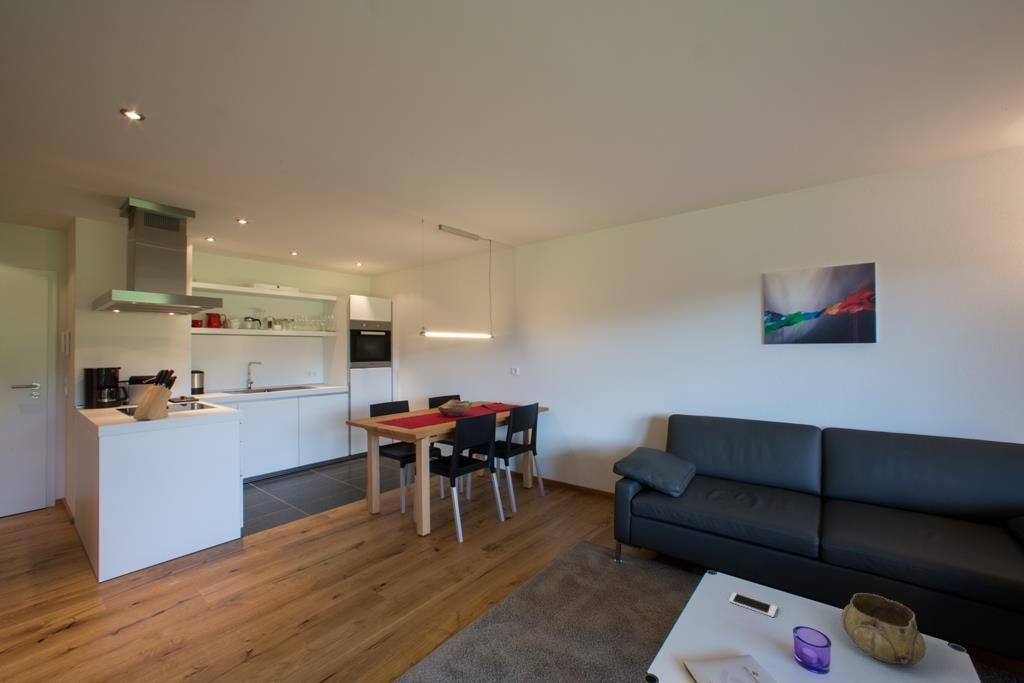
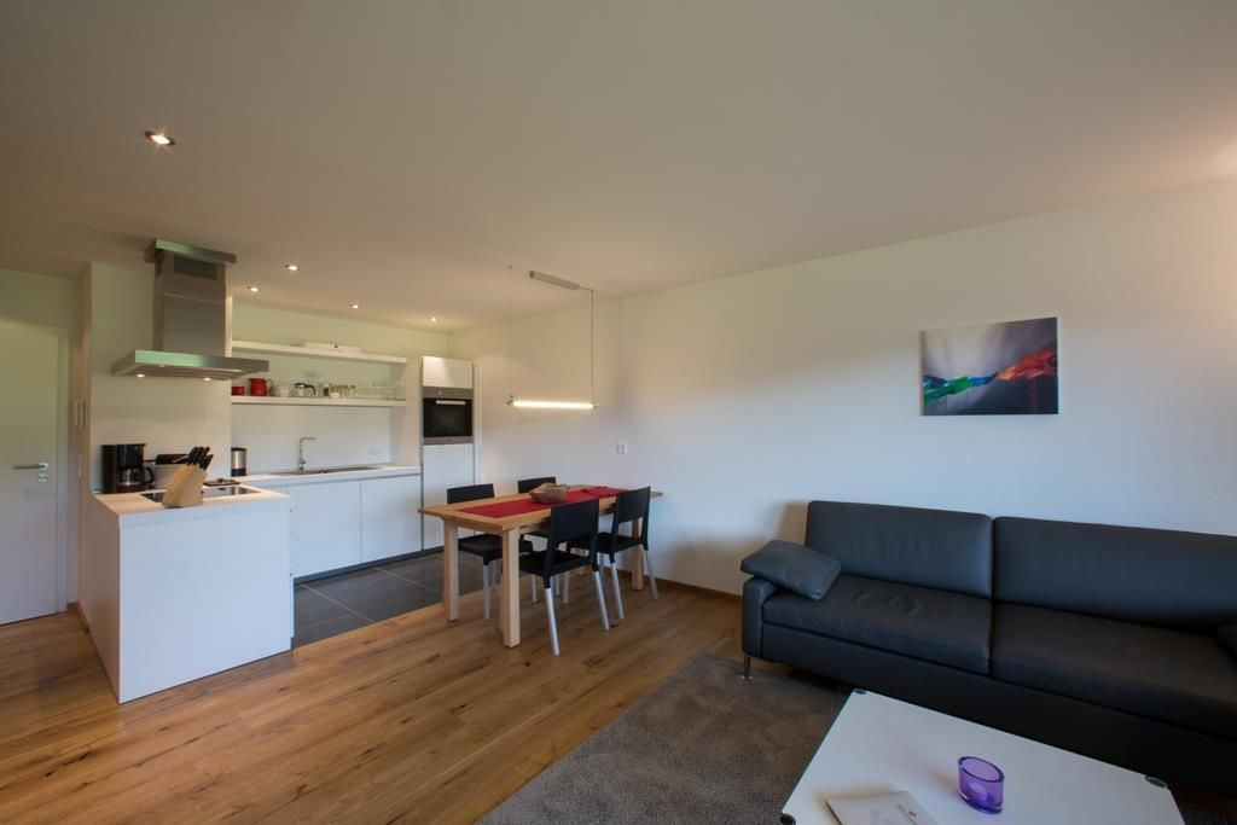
- decorative bowl [841,592,927,665]
- cell phone [728,591,778,618]
